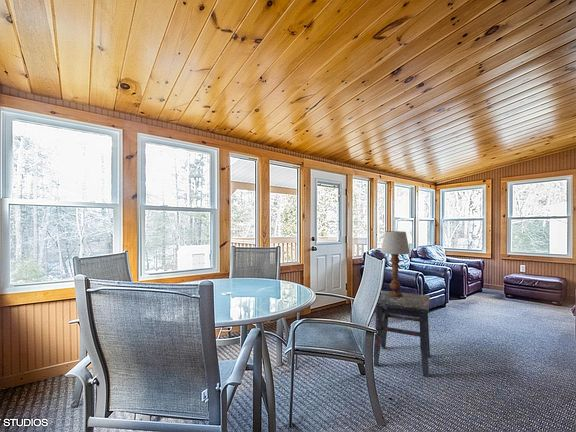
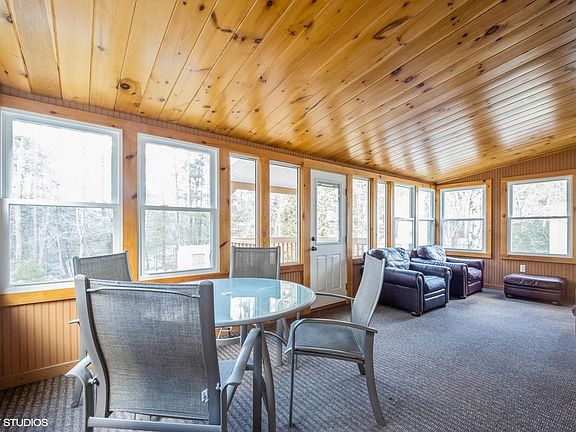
- side table [373,290,431,378]
- table lamp [380,230,411,297]
